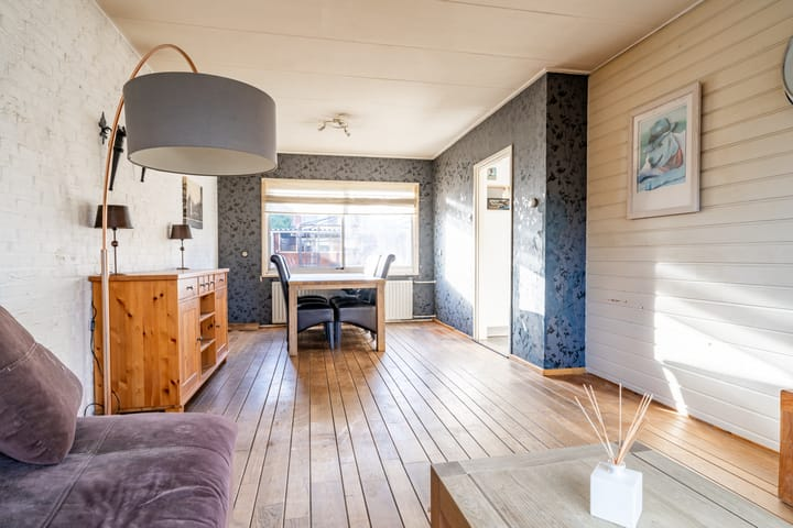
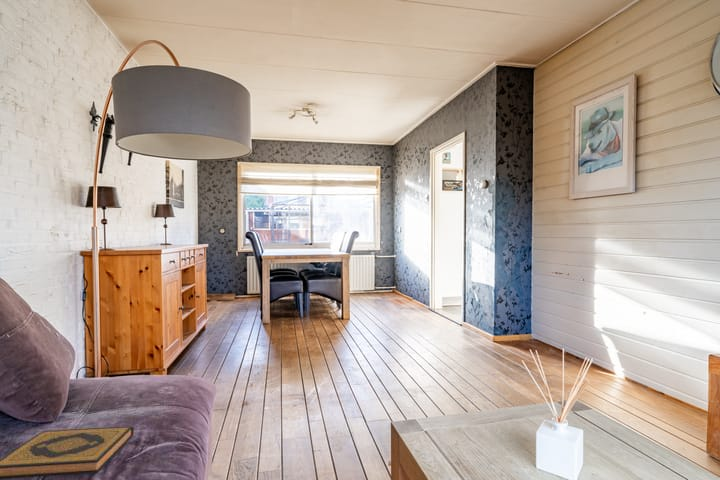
+ hardback book [0,426,134,480]
